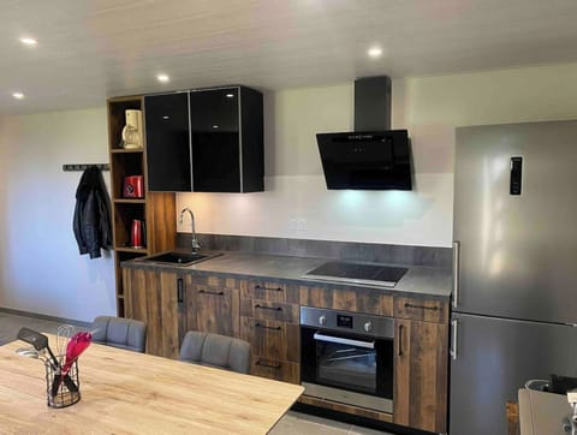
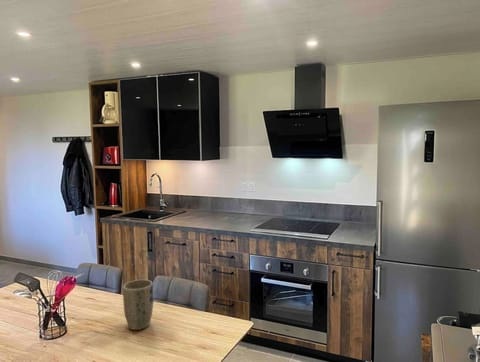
+ plant pot [122,279,155,331]
